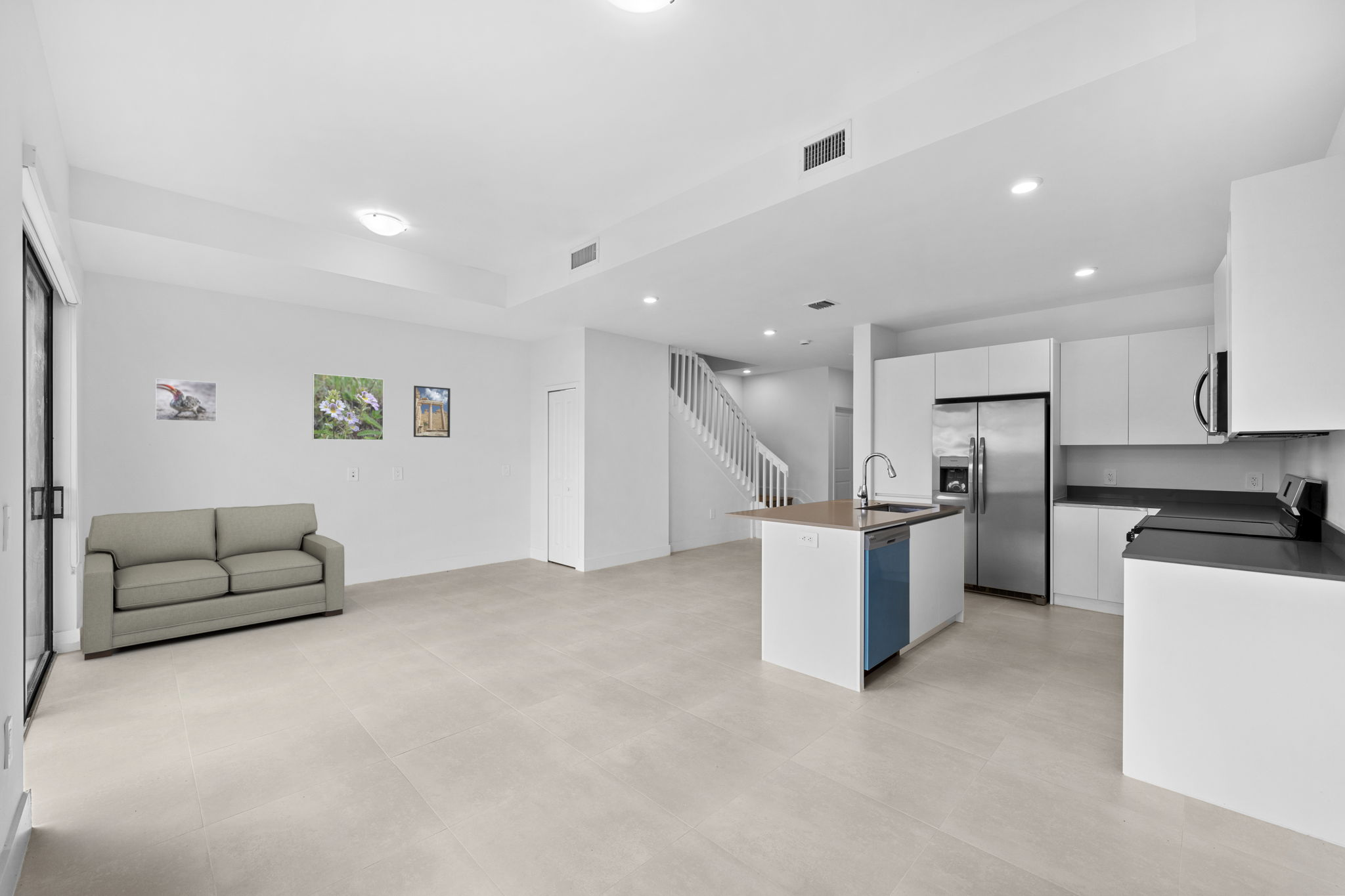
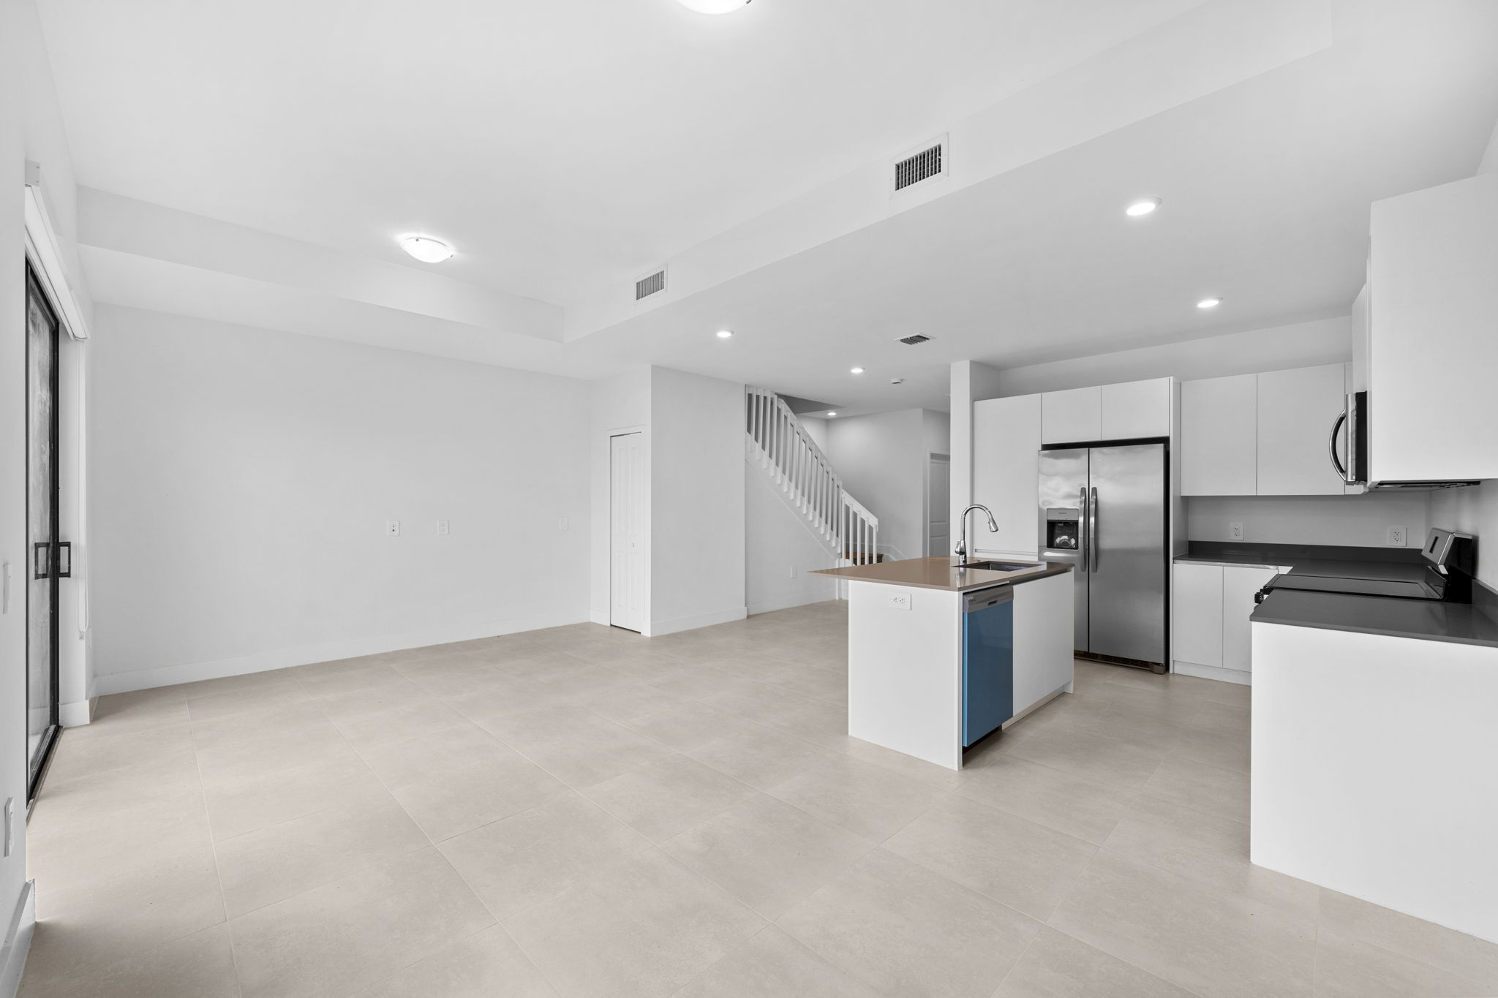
- sofa [81,503,345,661]
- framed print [312,373,384,441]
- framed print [413,385,451,438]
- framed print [154,377,217,423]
